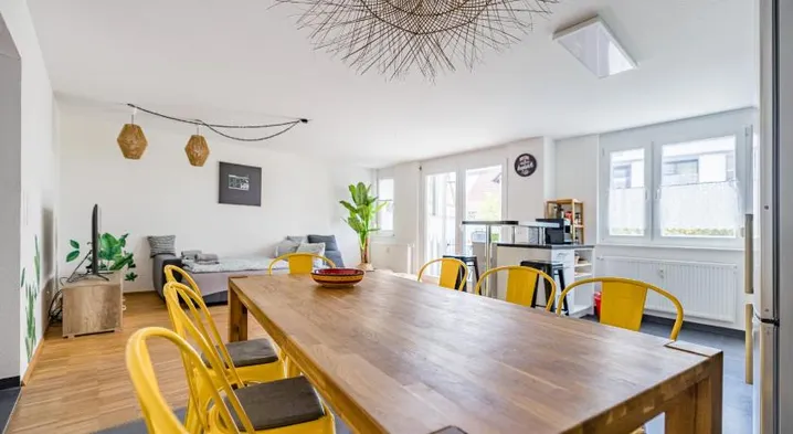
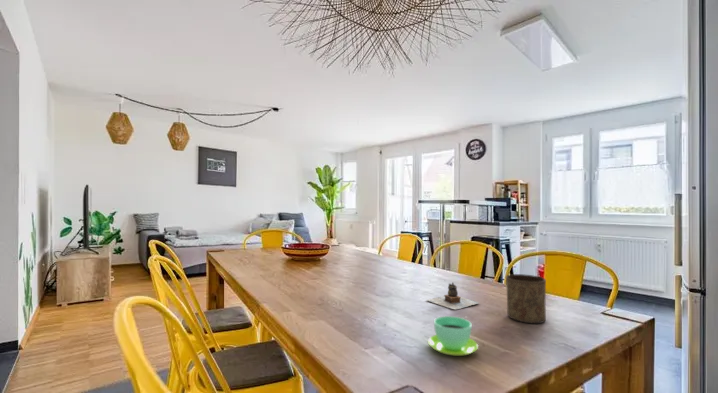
+ teapot [426,282,480,310]
+ cup [427,315,479,357]
+ cup [505,273,547,324]
